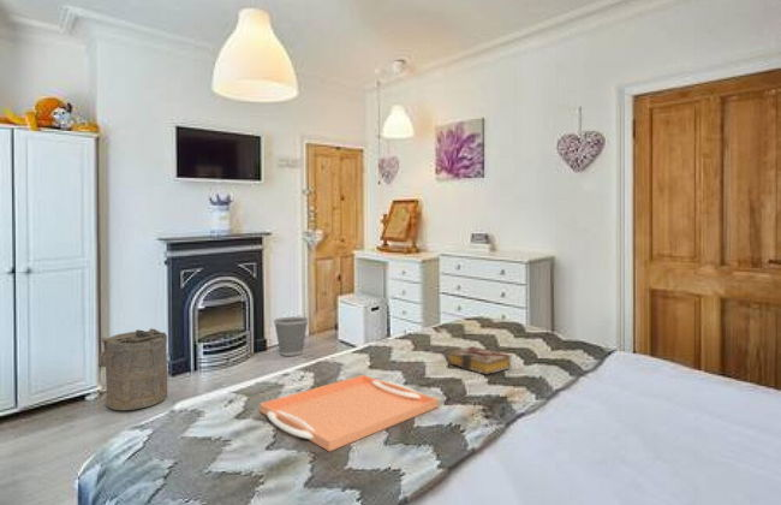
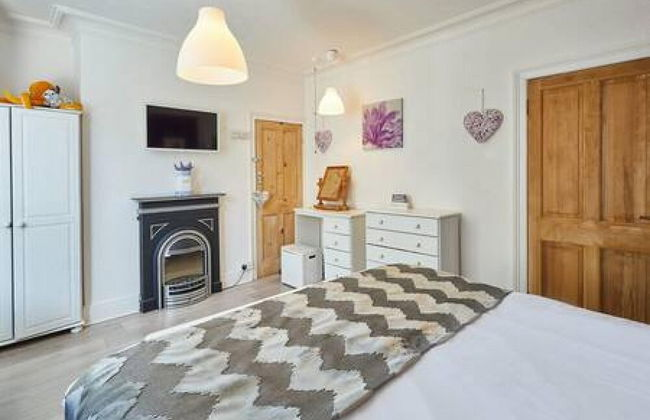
- serving tray [258,374,440,452]
- book [447,345,512,375]
- wastebasket [273,316,310,357]
- laundry hamper [97,327,168,411]
